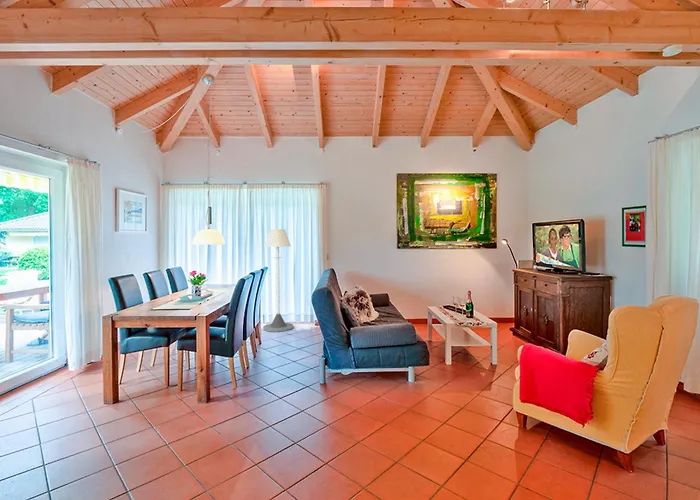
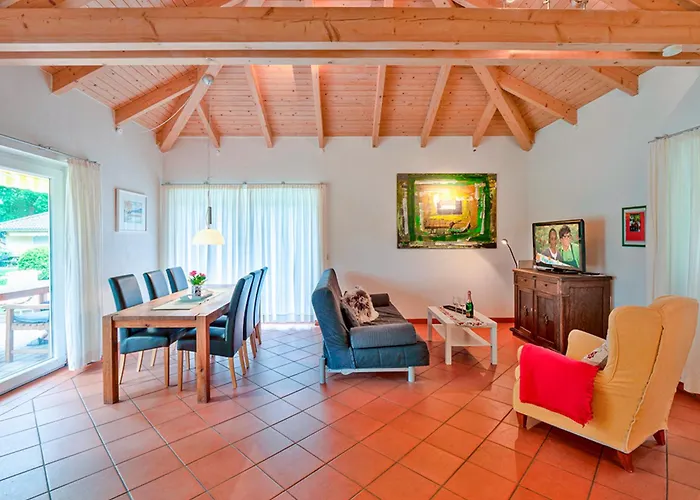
- floor lamp [262,228,294,333]
